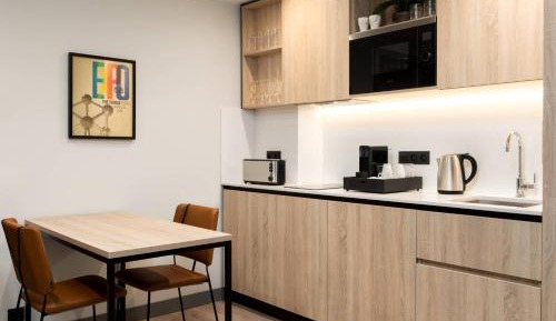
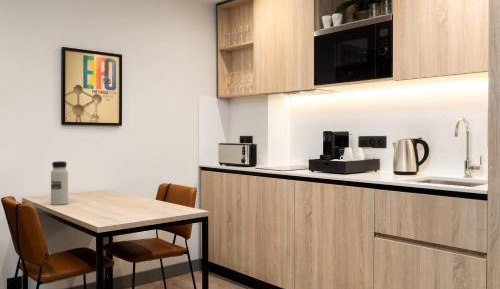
+ water bottle [50,160,69,206]
